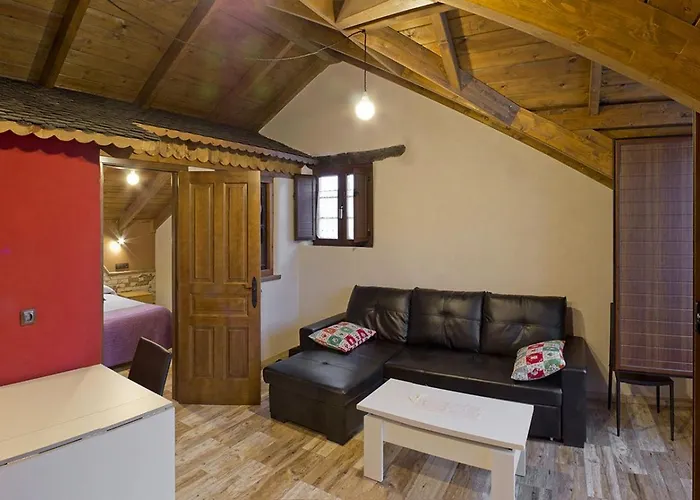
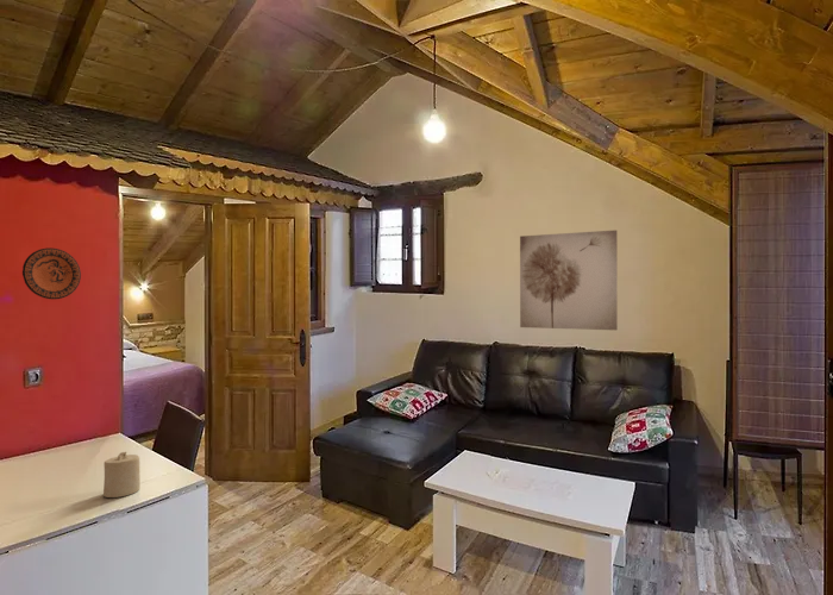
+ wall art [519,228,619,331]
+ candle [102,451,142,499]
+ decorative plate [21,246,82,301]
